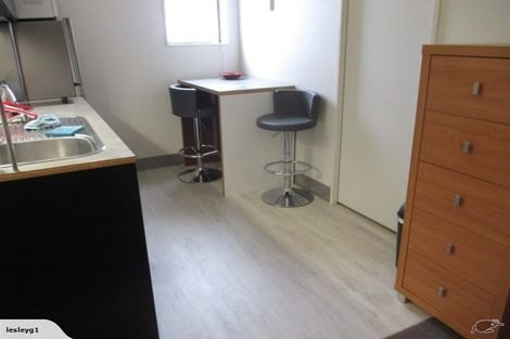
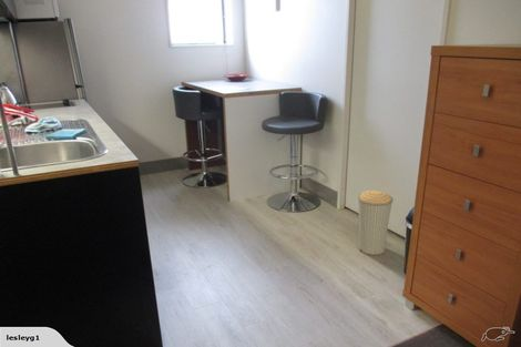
+ trash can [357,190,395,256]
